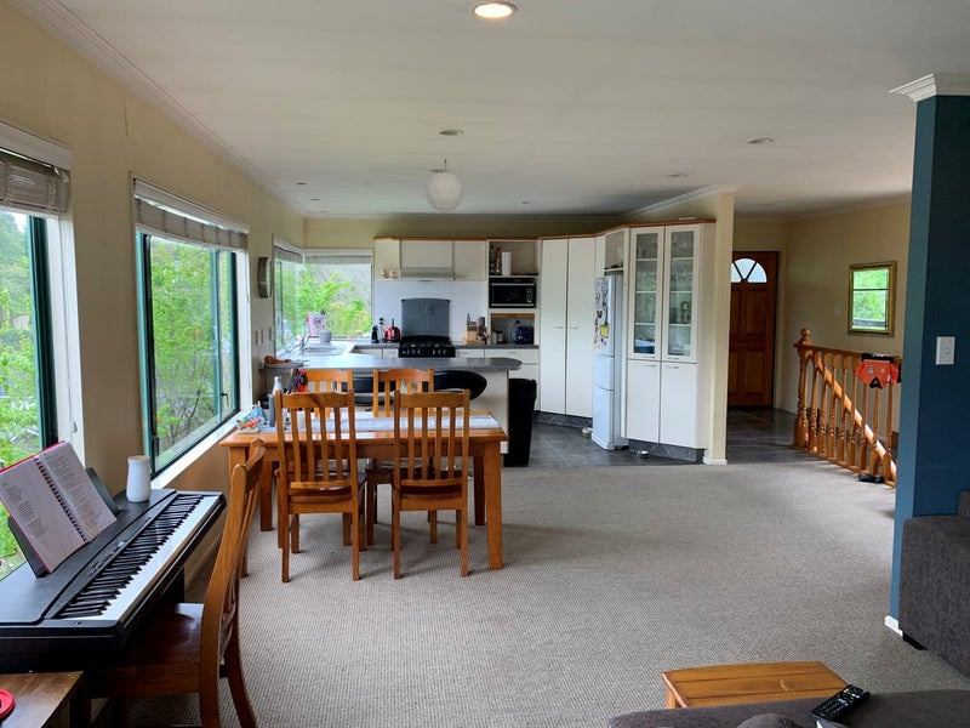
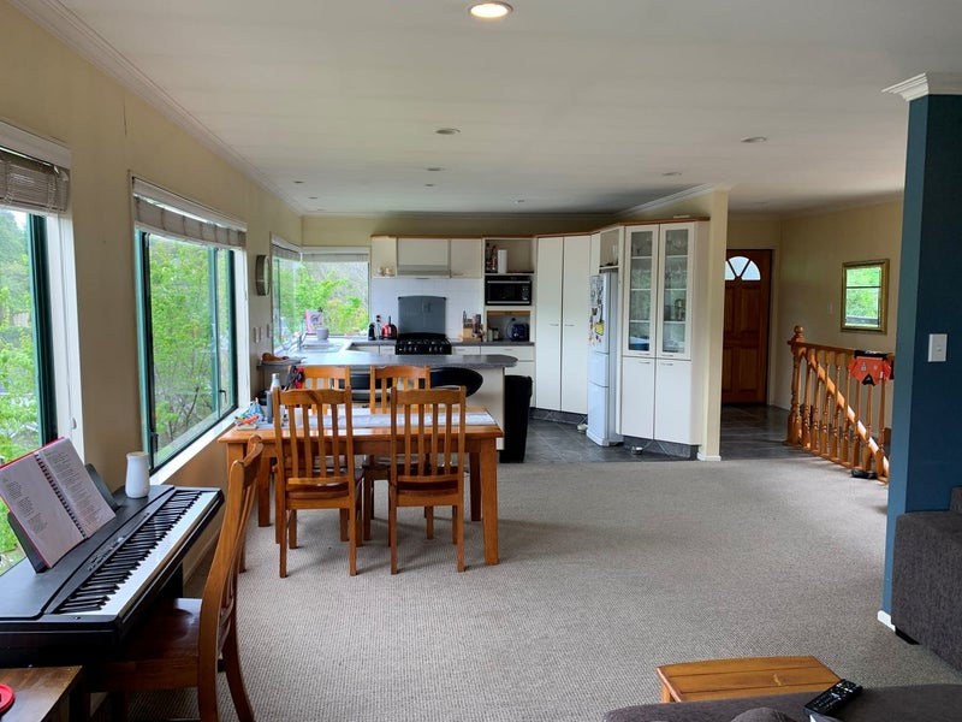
- pendant lamp [423,158,466,214]
